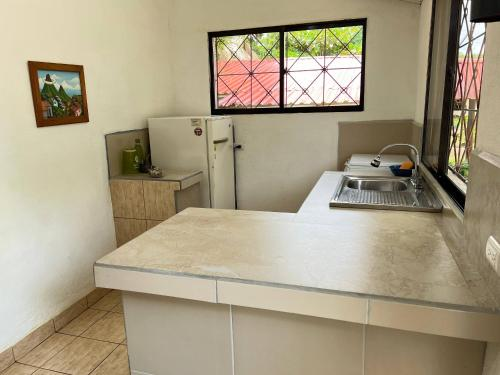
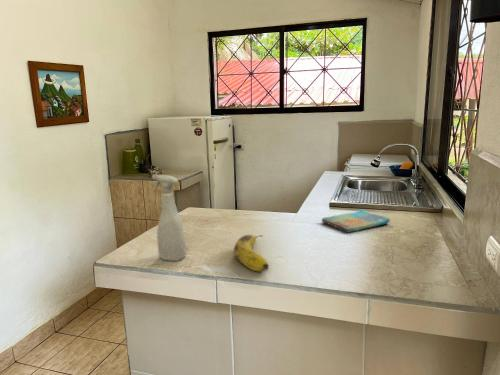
+ fruit [233,234,269,273]
+ dish towel [321,208,391,234]
+ spray bottle [151,174,187,262]
